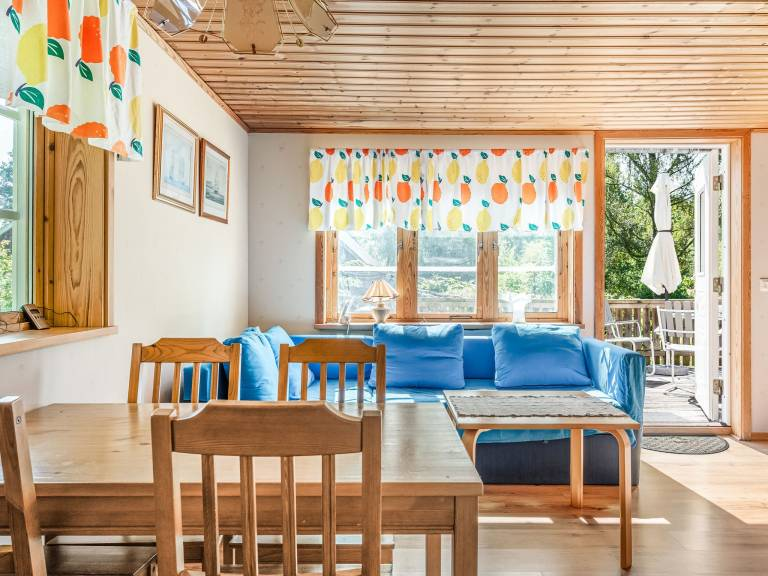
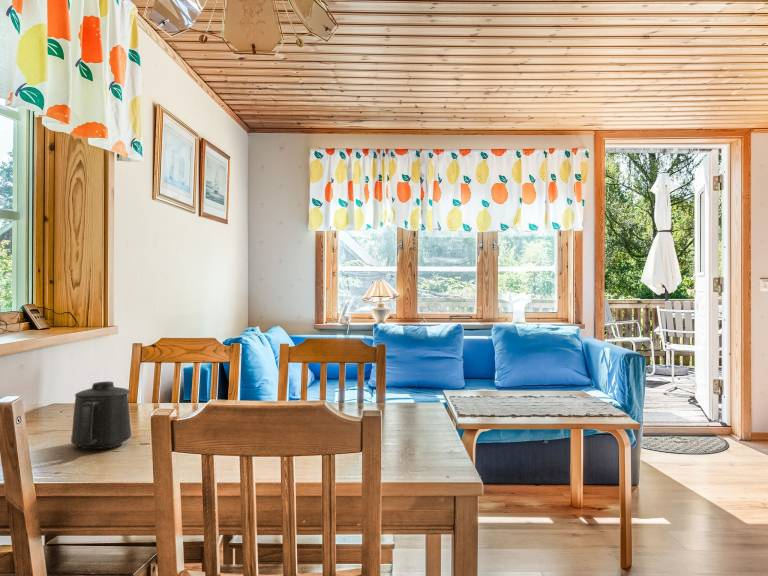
+ mug [70,381,132,450]
